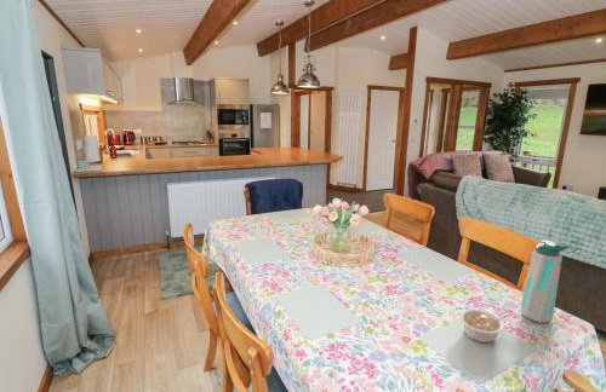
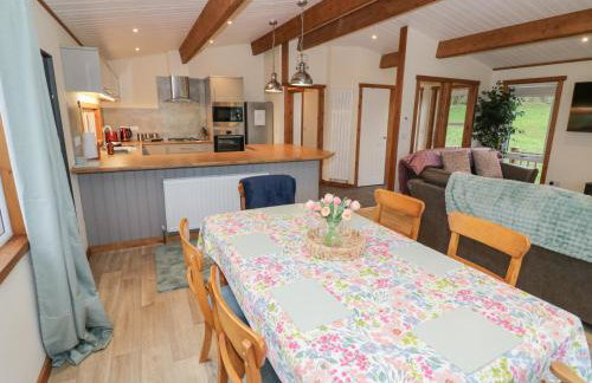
- water bottle [520,238,570,324]
- legume [459,307,511,344]
